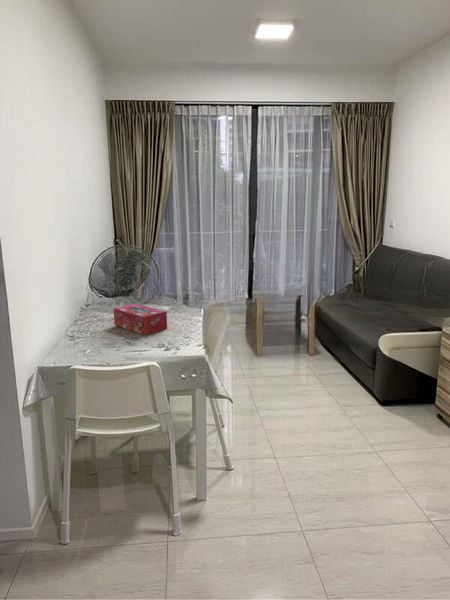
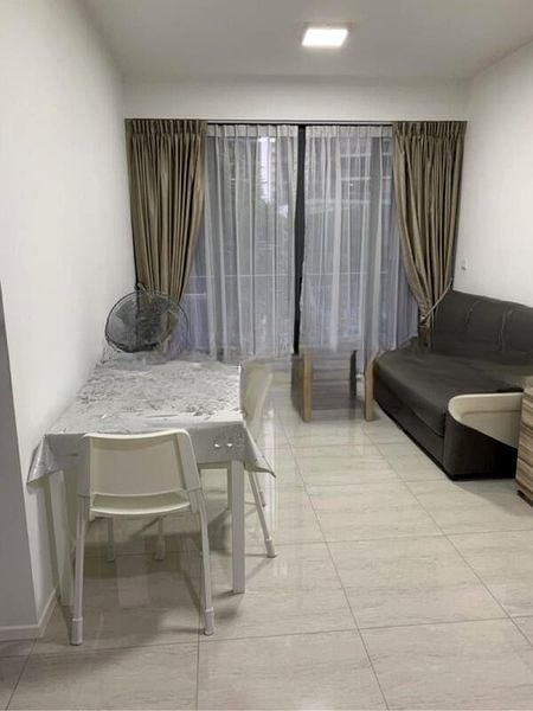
- tissue box [113,303,168,336]
